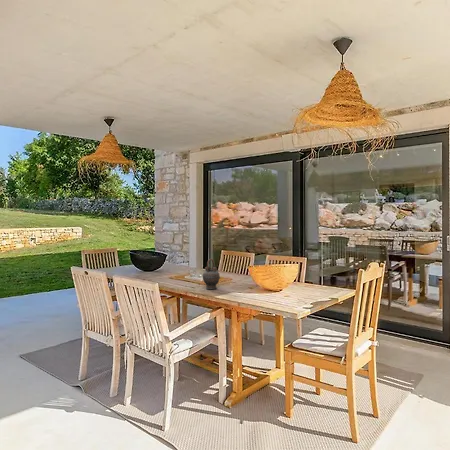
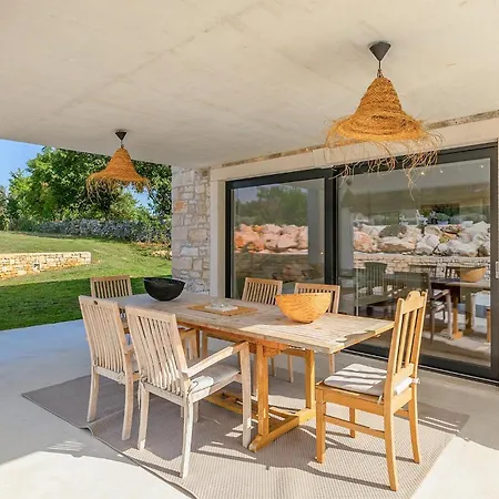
- teapot [202,258,221,290]
